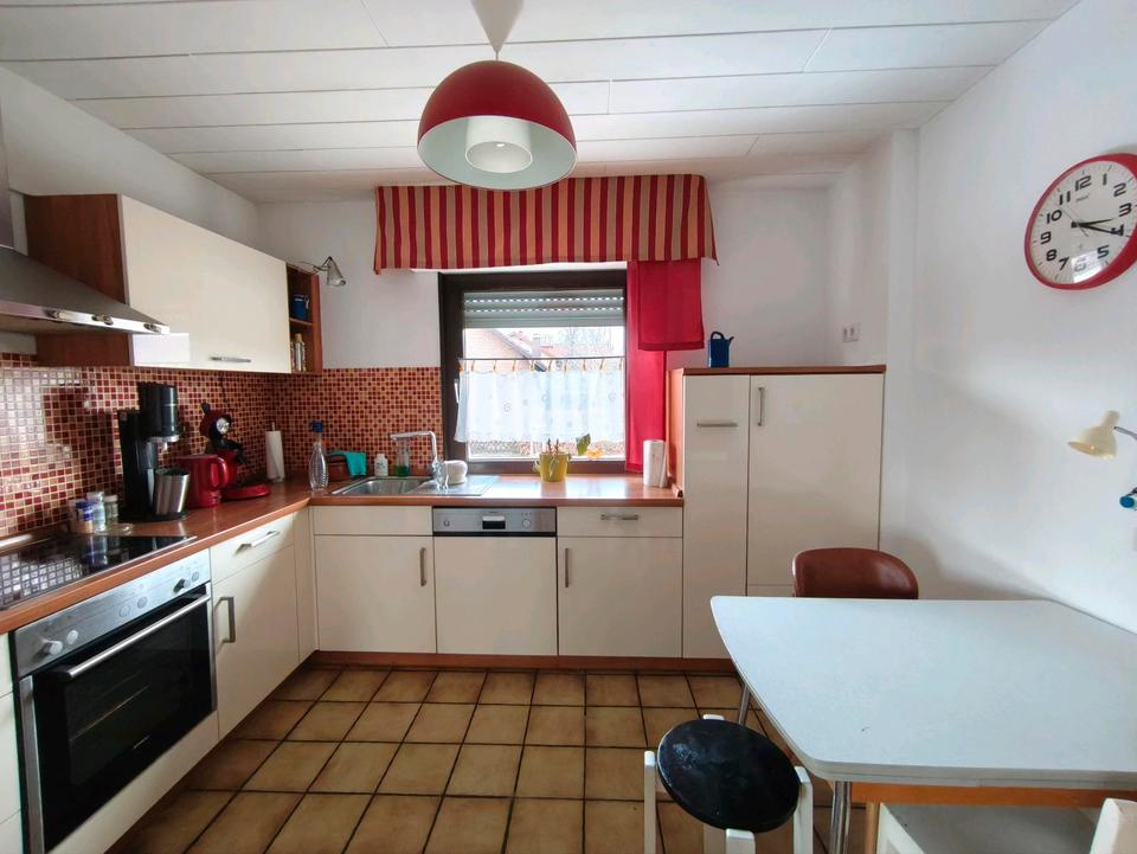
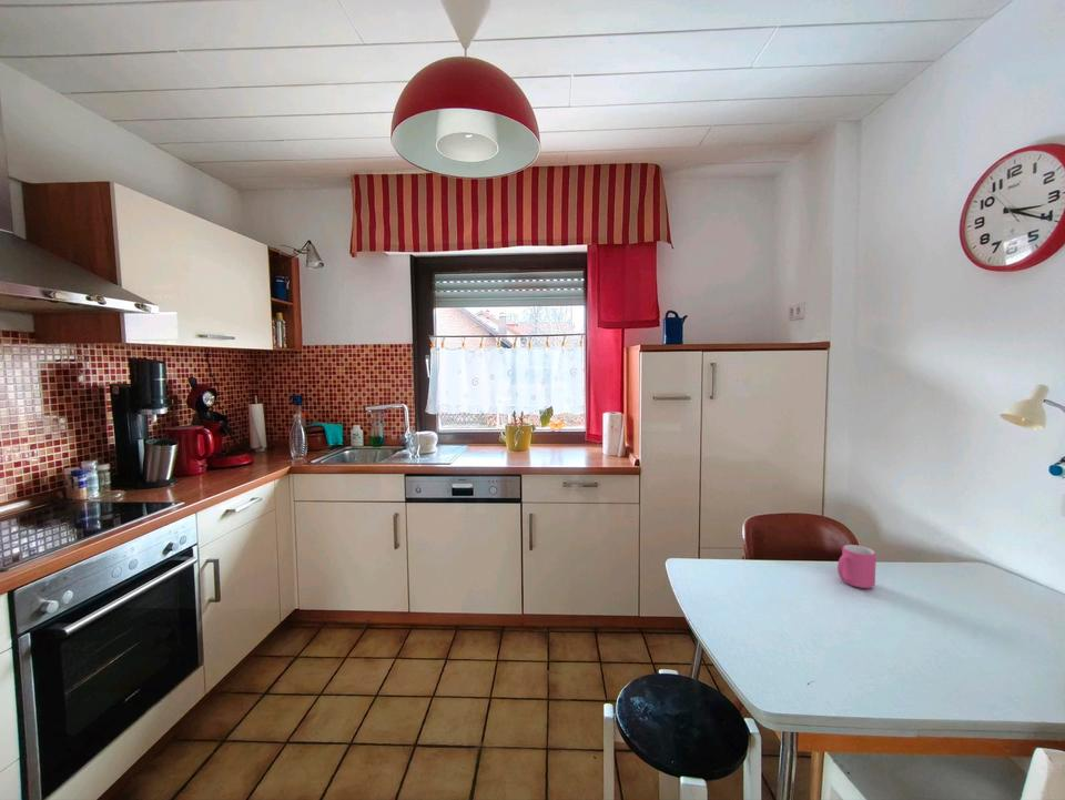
+ mug [836,544,878,589]
